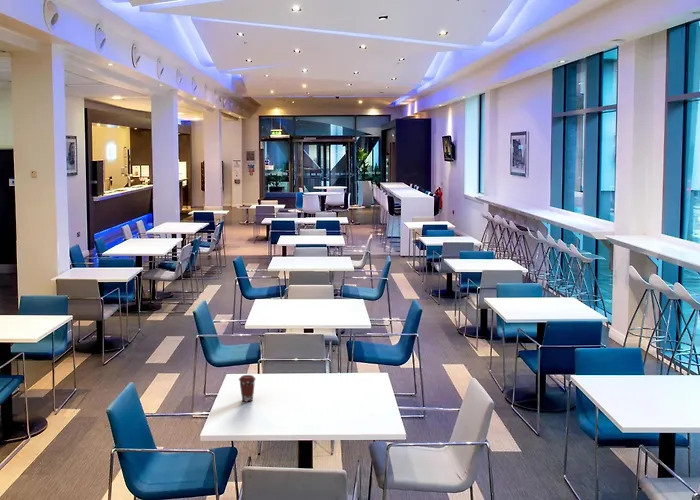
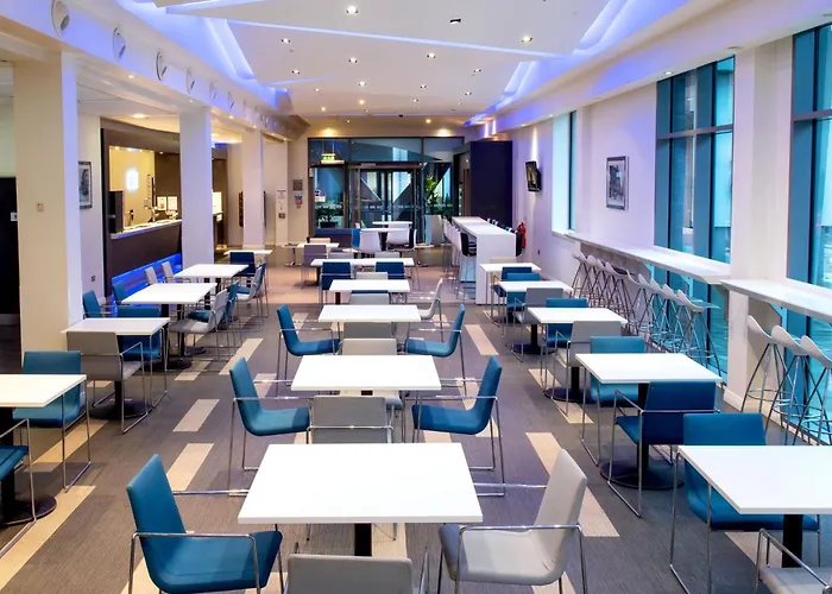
- coffee cup [238,374,257,403]
